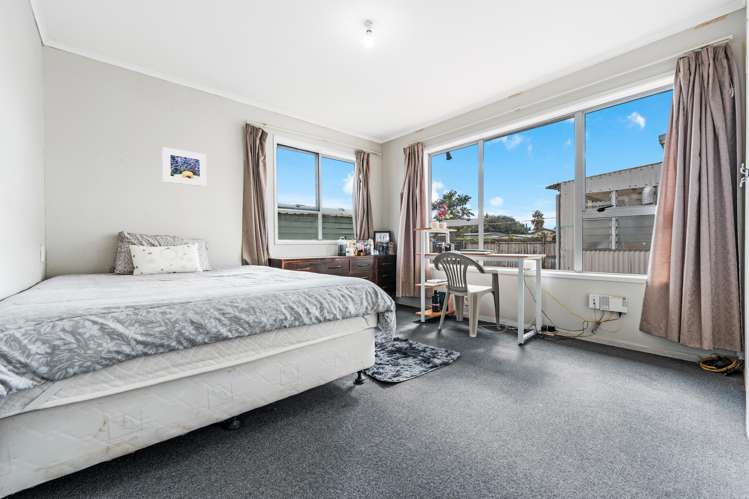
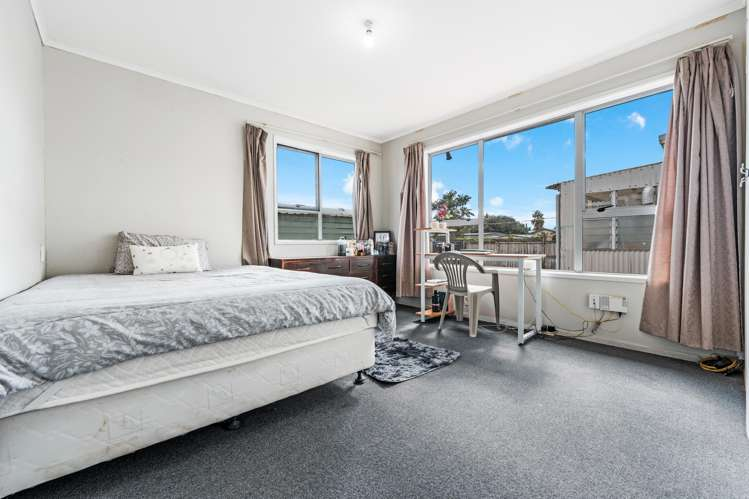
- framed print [162,146,207,187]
